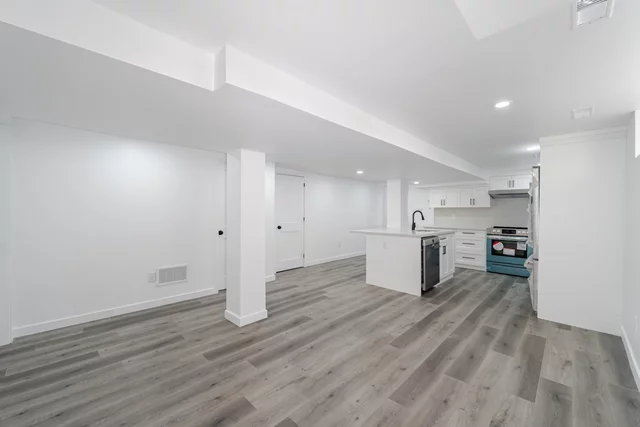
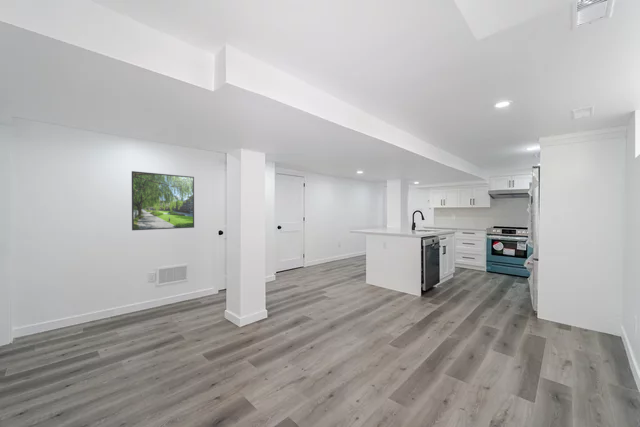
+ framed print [131,170,195,231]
